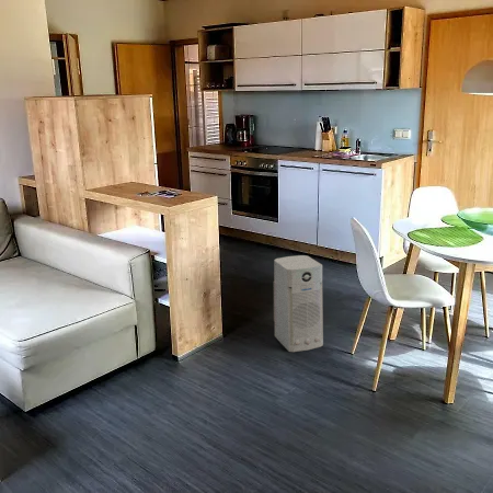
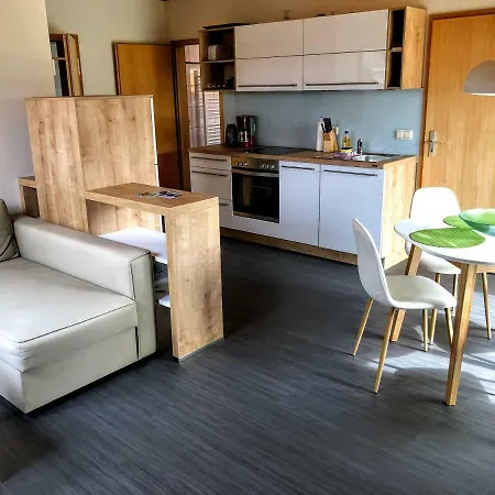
- air purifier [273,254,324,353]
